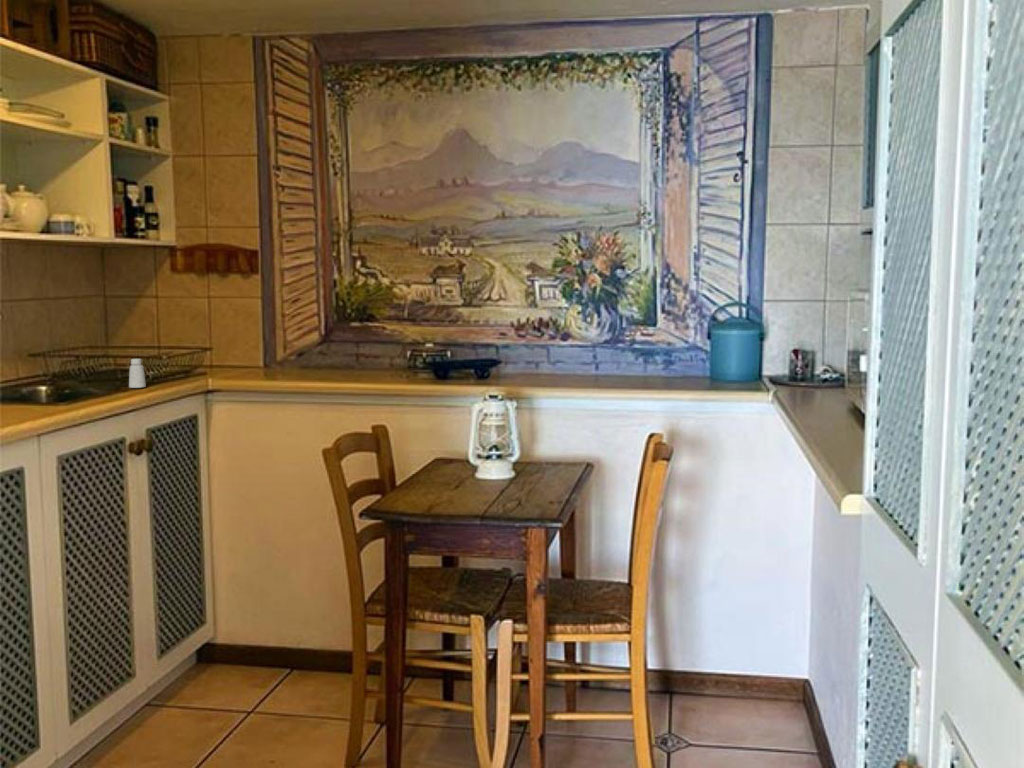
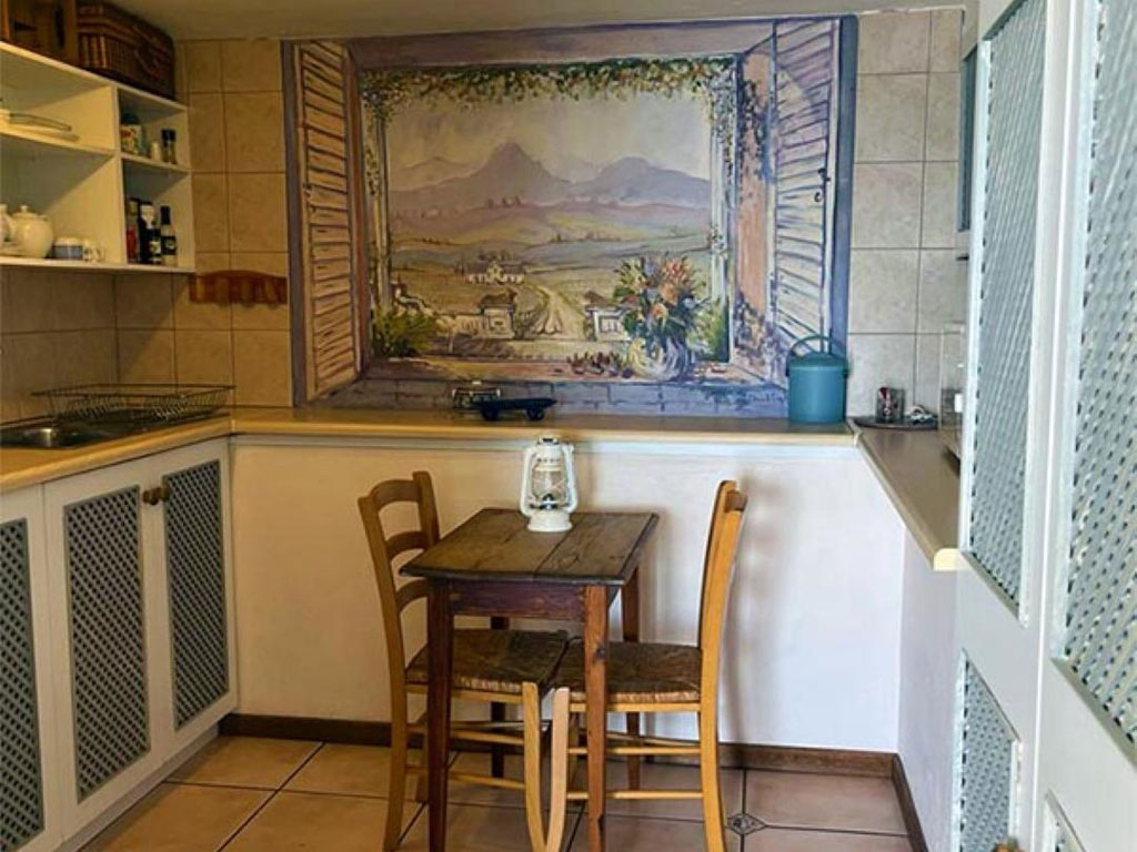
- saltshaker [128,358,147,389]
